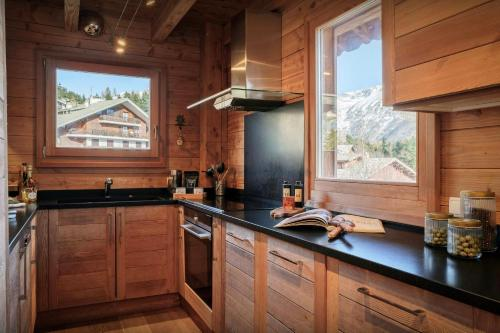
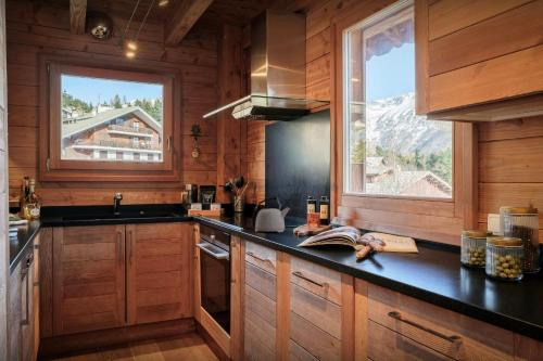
+ kettle [251,195,291,233]
